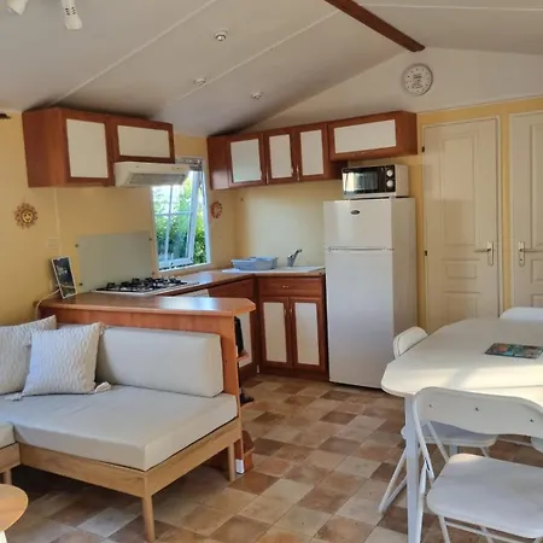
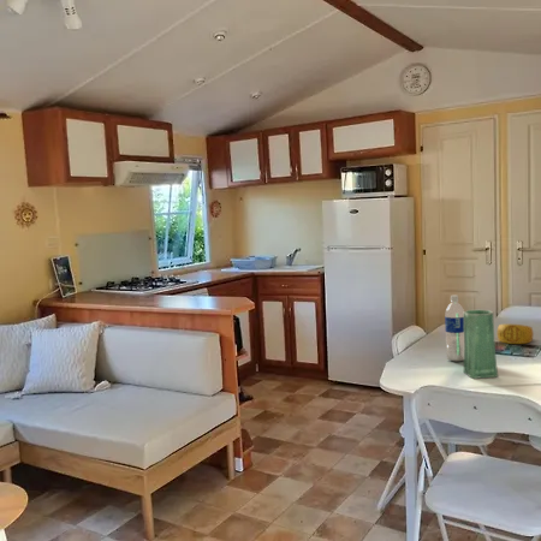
+ water bottle [444,295,465,363]
+ vase [463,309,499,380]
+ ring [497,323,535,345]
